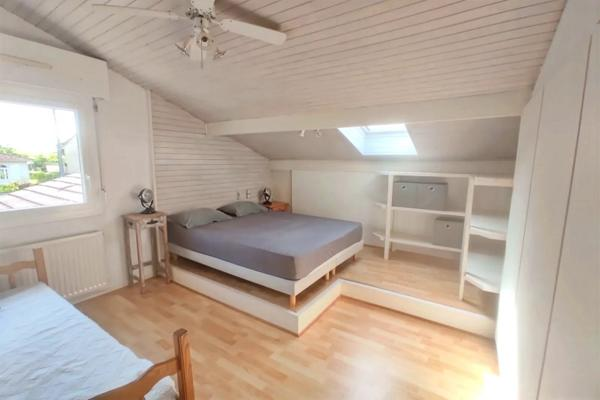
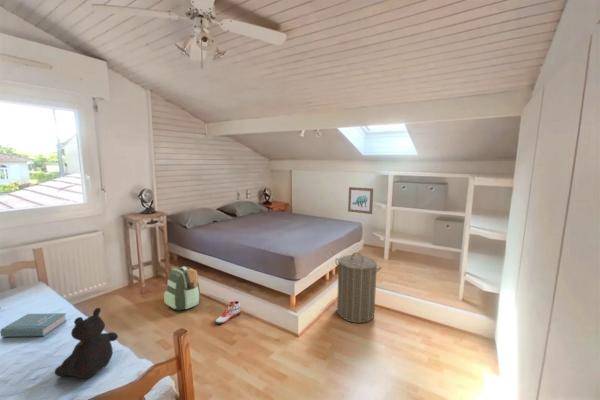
+ laundry hamper [334,252,382,324]
+ book [0,312,68,338]
+ teddy bear [54,307,119,379]
+ backpack [163,266,201,311]
+ sneaker [214,300,242,325]
+ wall art [347,186,374,215]
